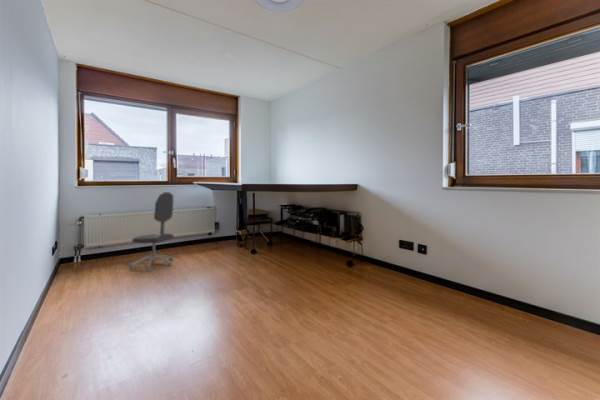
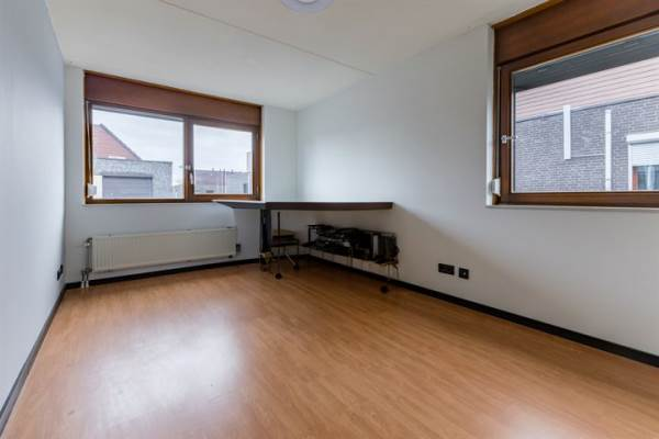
- office chair [128,191,175,272]
